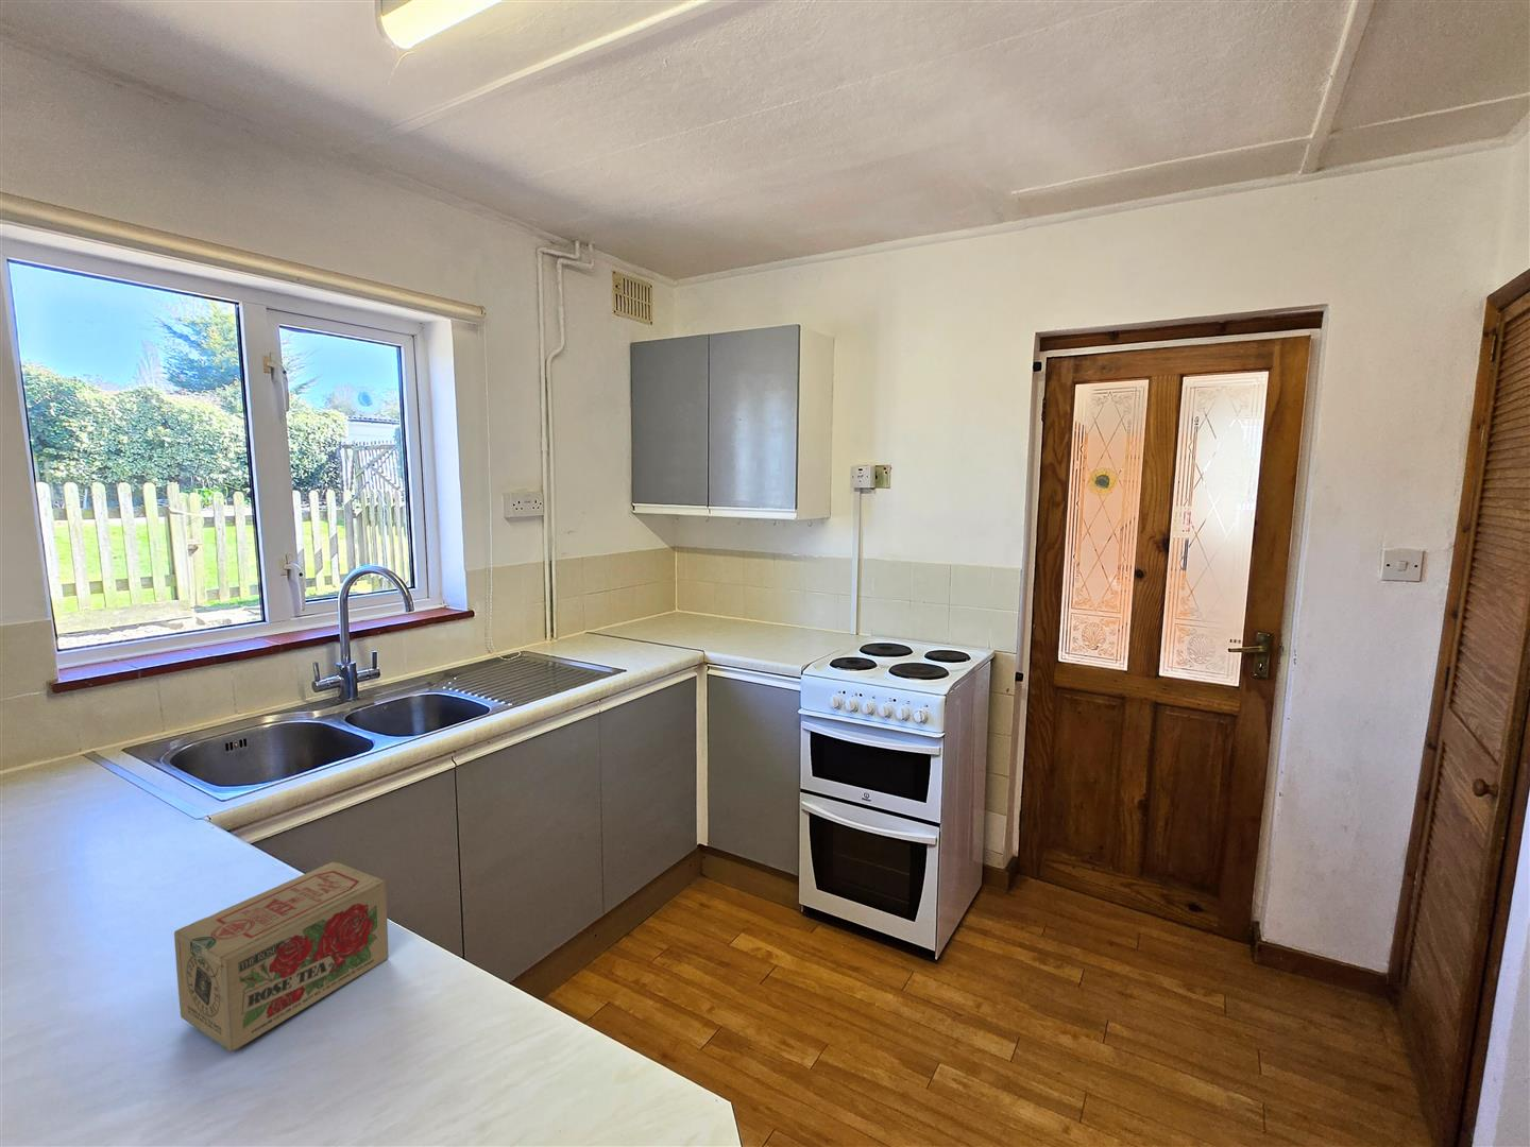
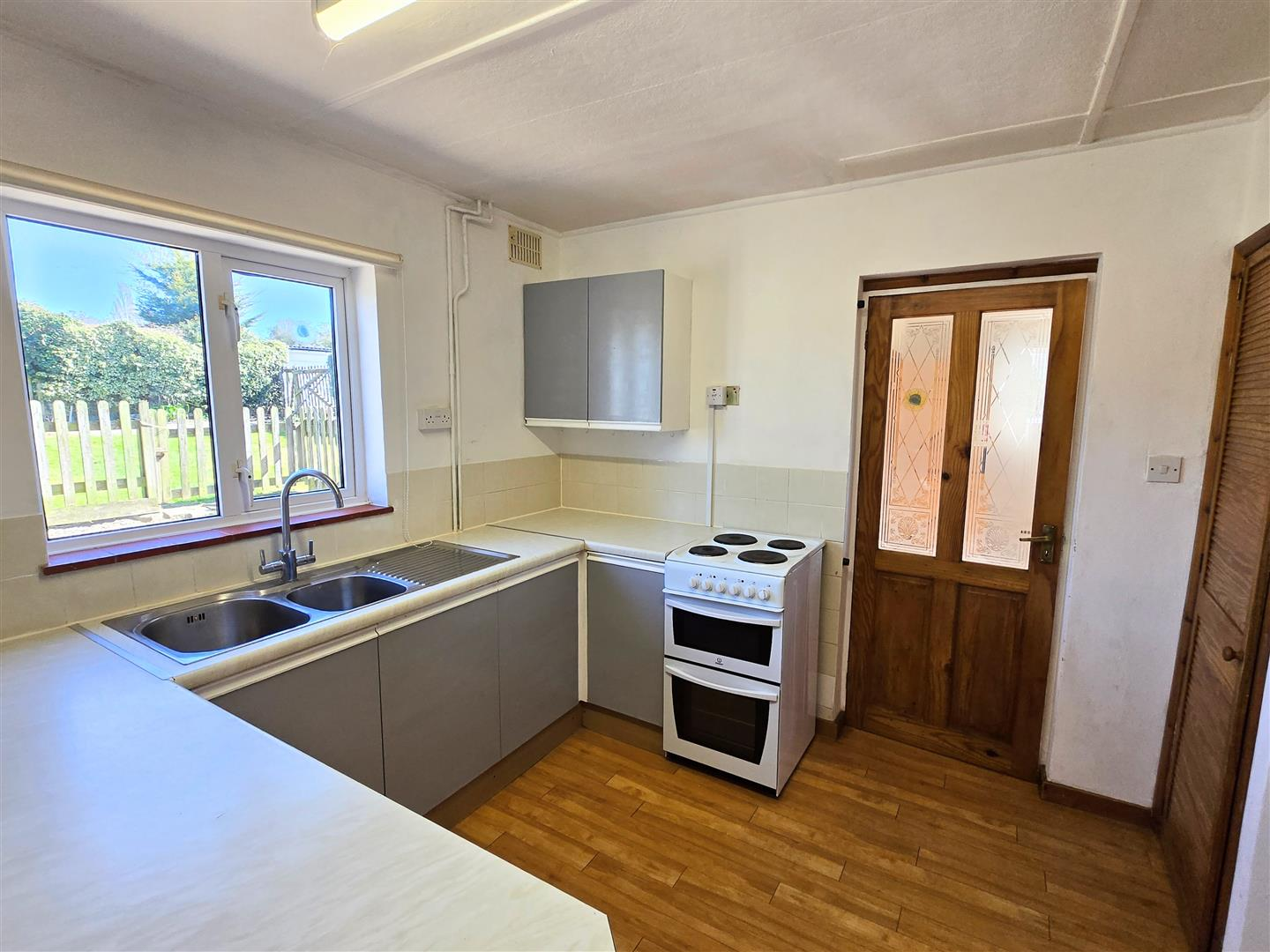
- tea box [173,861,389,1053]
